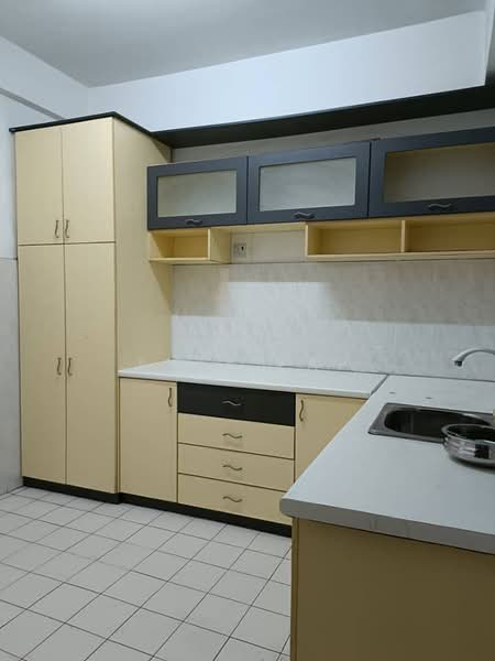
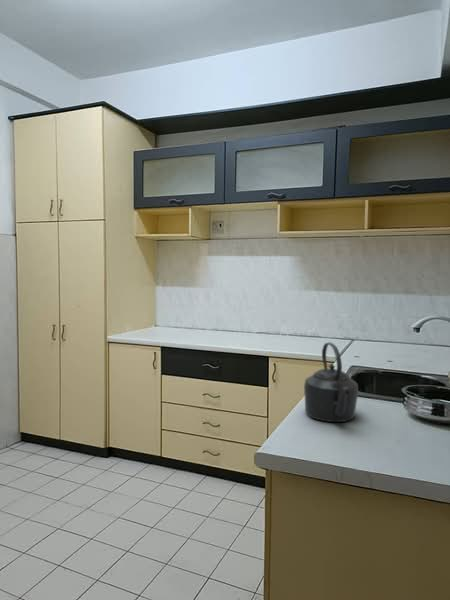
+ kettle [303,341,359,423]
